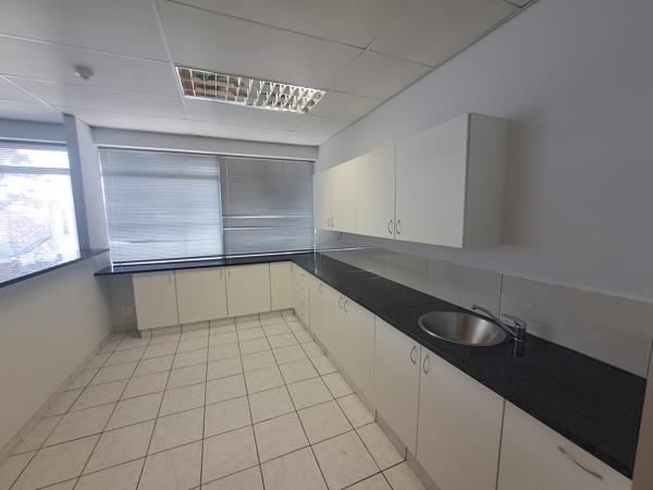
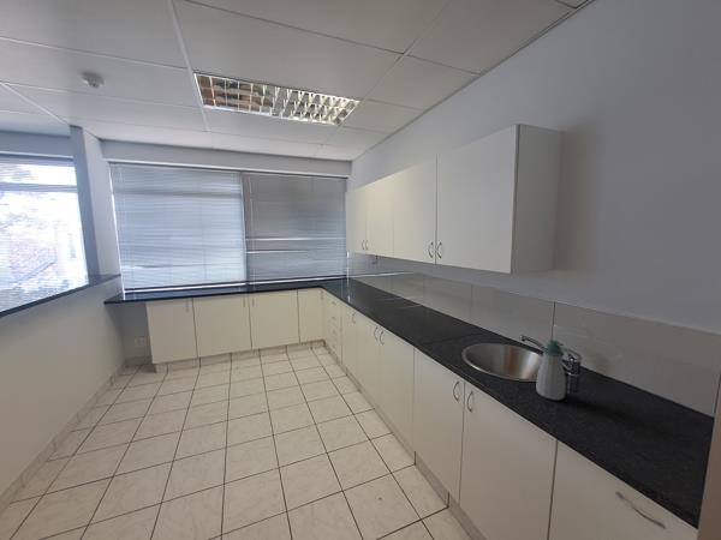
+ soap bottle [535,338,566,401]
